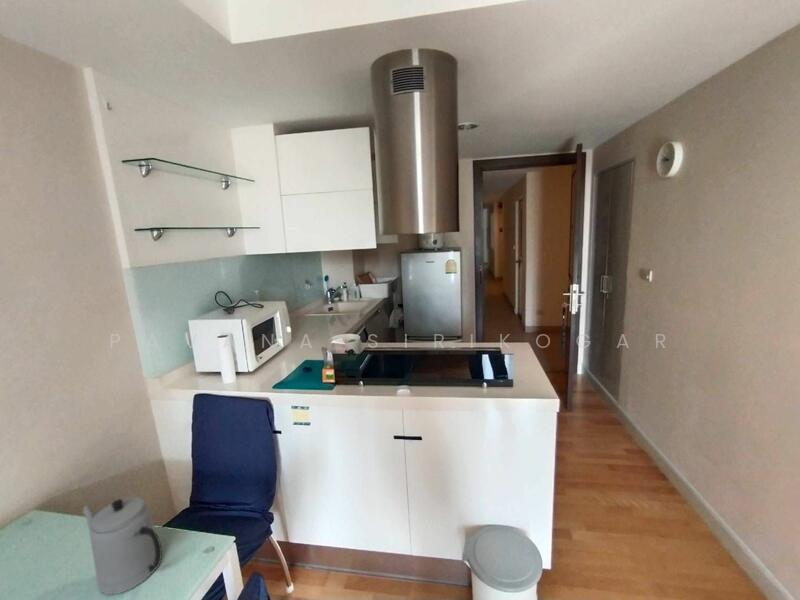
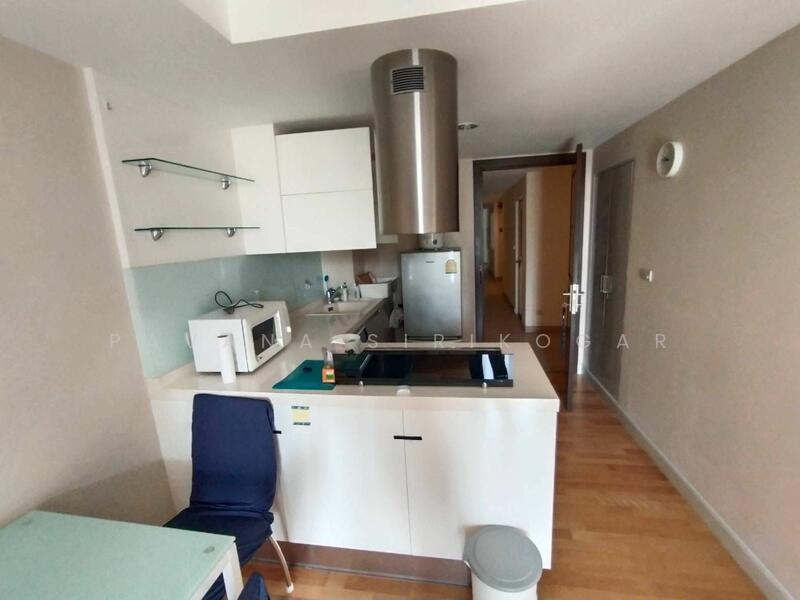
- teapot [81,496,163,596]
